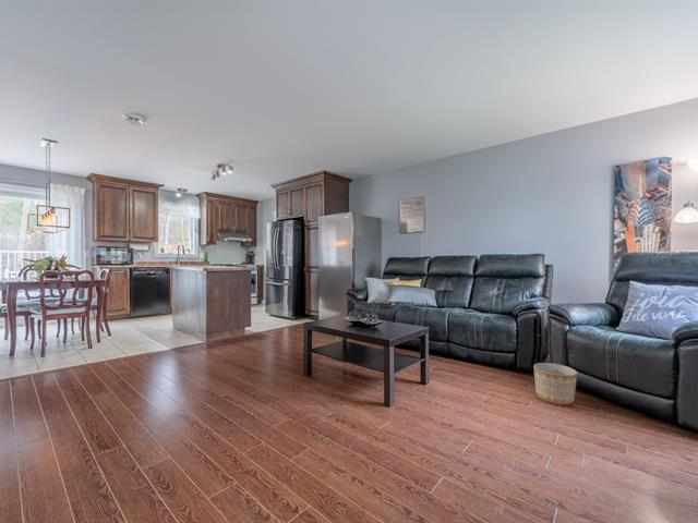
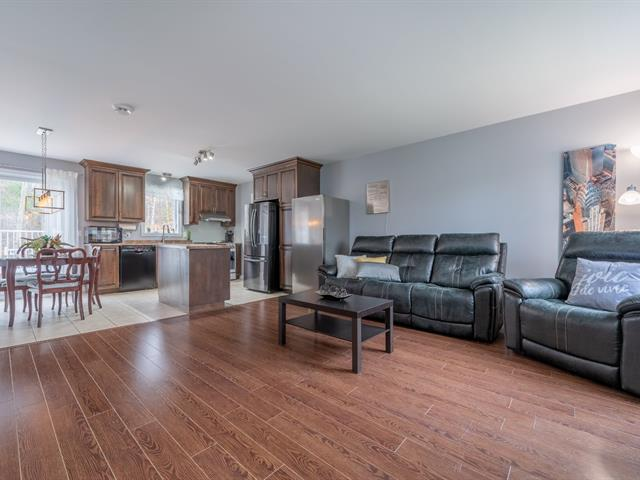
- planter [532,362,578,406]
